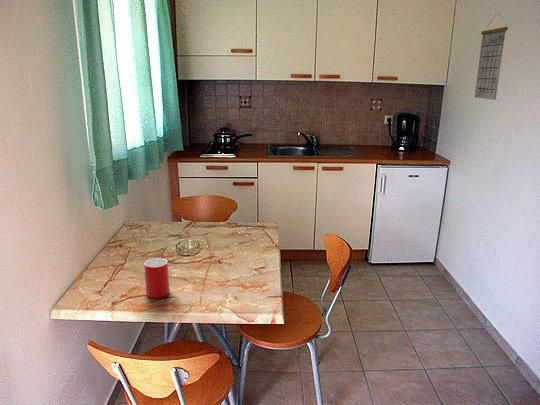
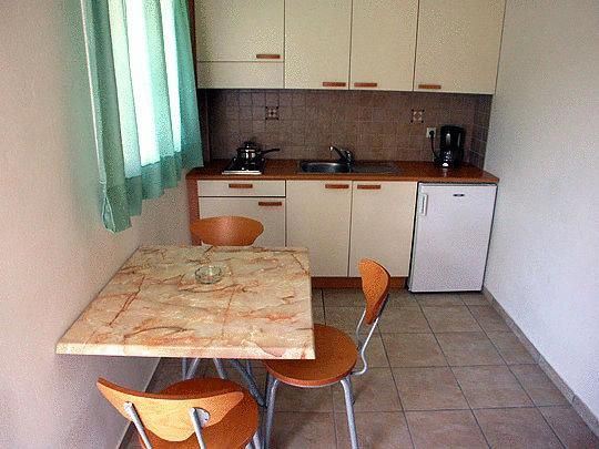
- calendar [474,12,509,101]
- cup [143,257,170,299]
